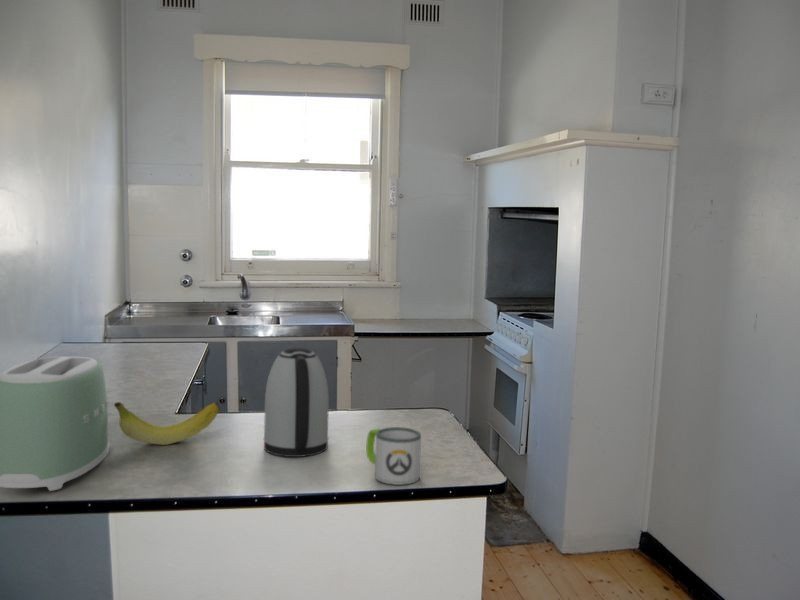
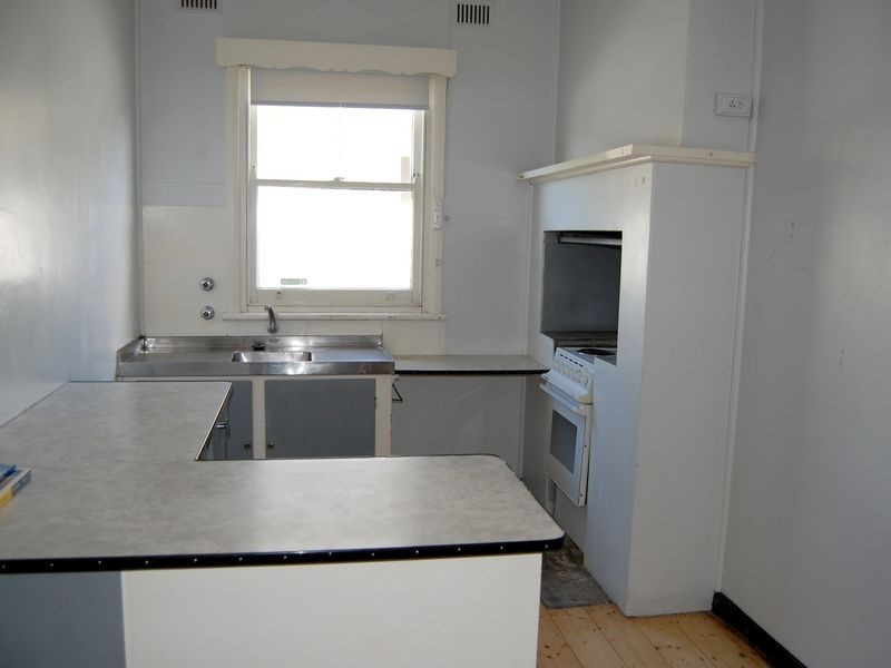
- fruit [113,401,221,446]
- mug [365,426,422,486]
- toaster [0,356,110,492]
- kettle [263,347,330,458]
